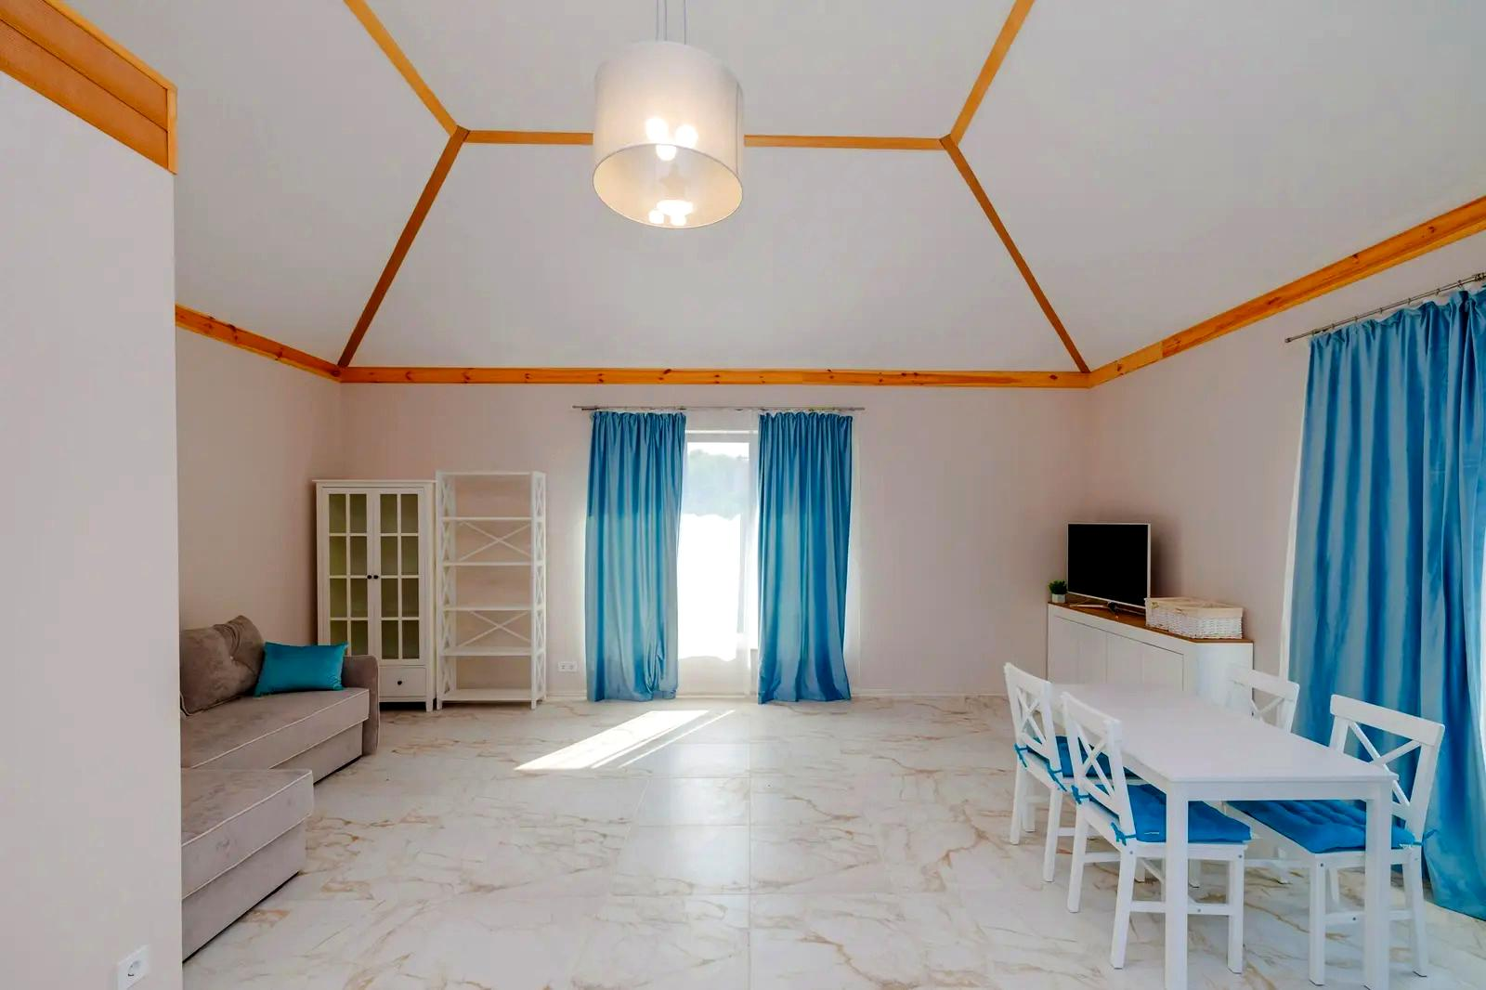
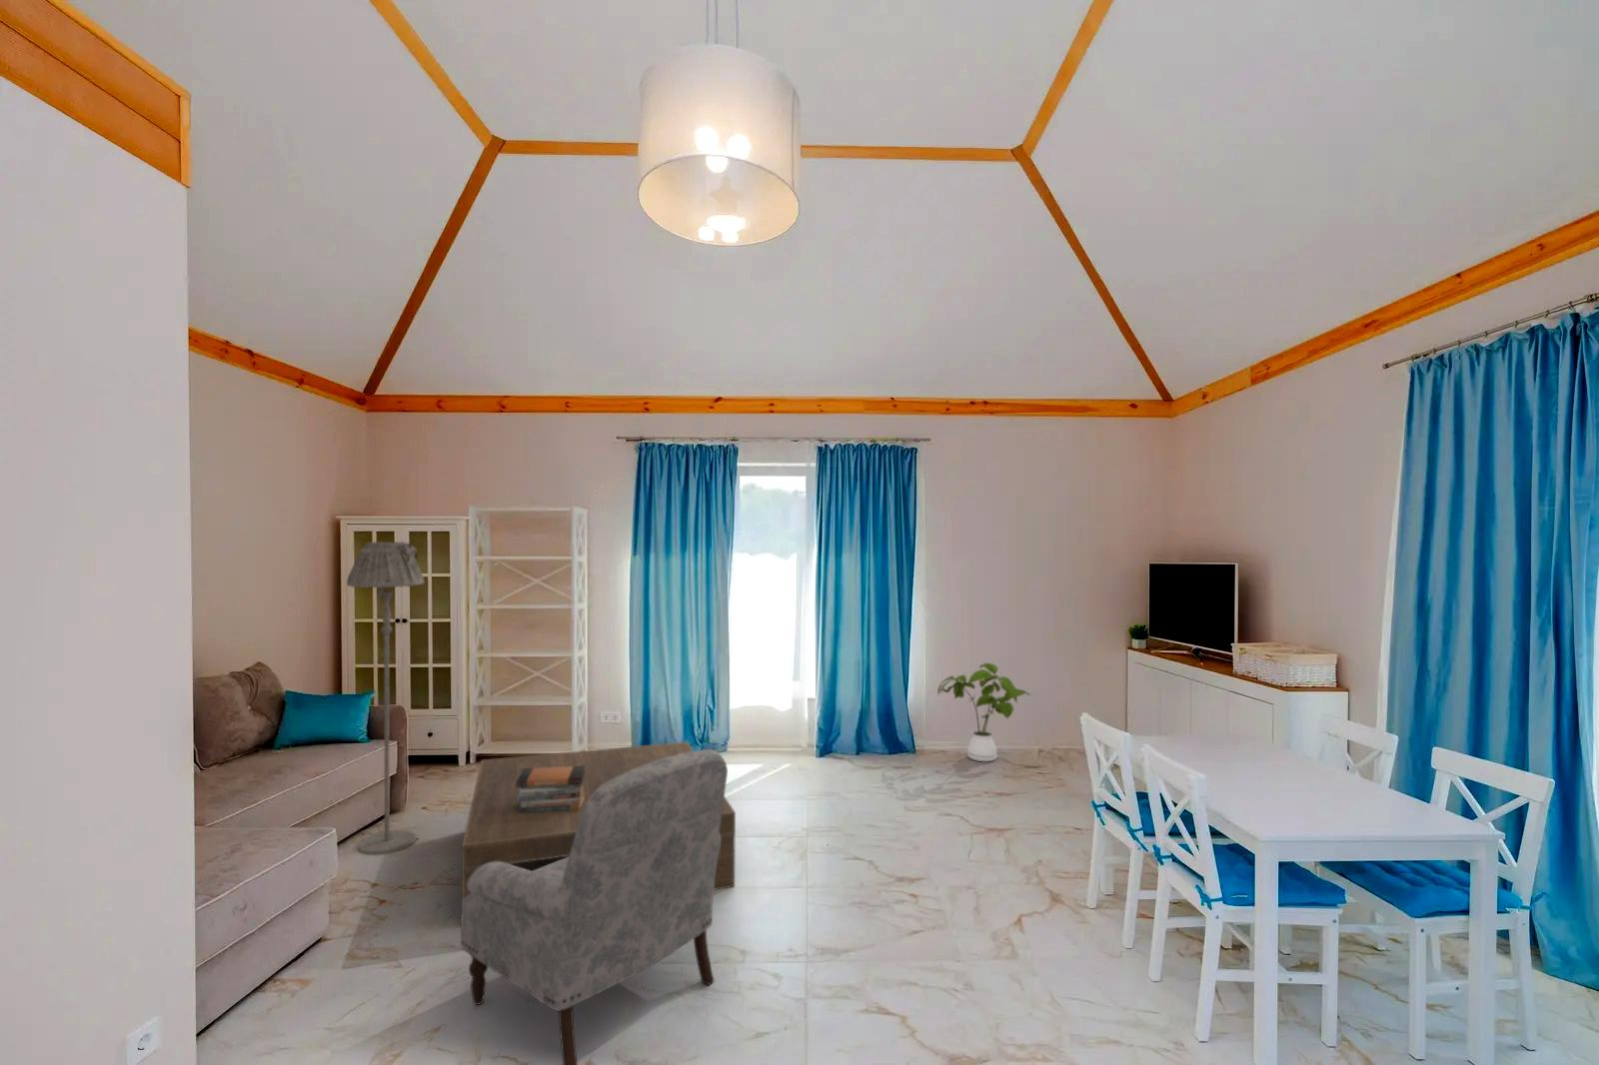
+ armchair [460,749,729,1065]
+ house plant [937,662,1032,762]
+ floor lamp [346,541,424,856]
+ book stack [517,767,586,812]
+ coffee table [461,741,737,902]
